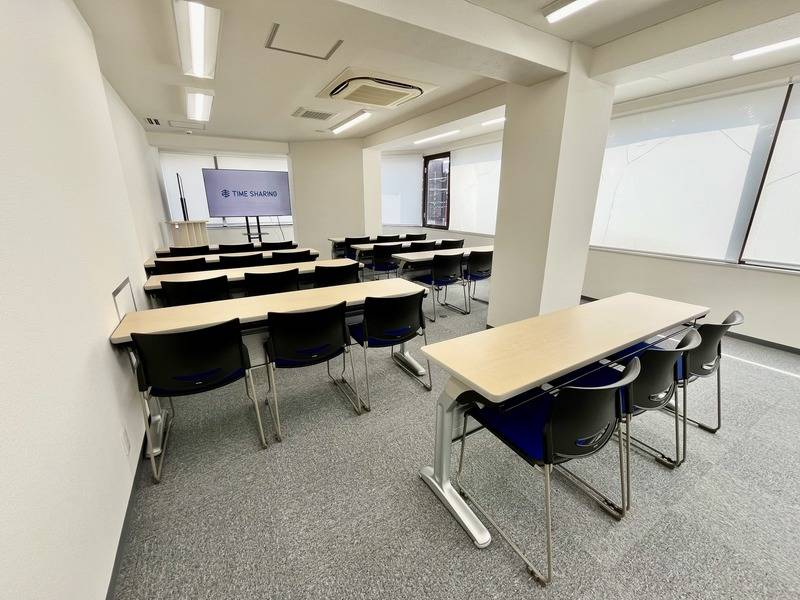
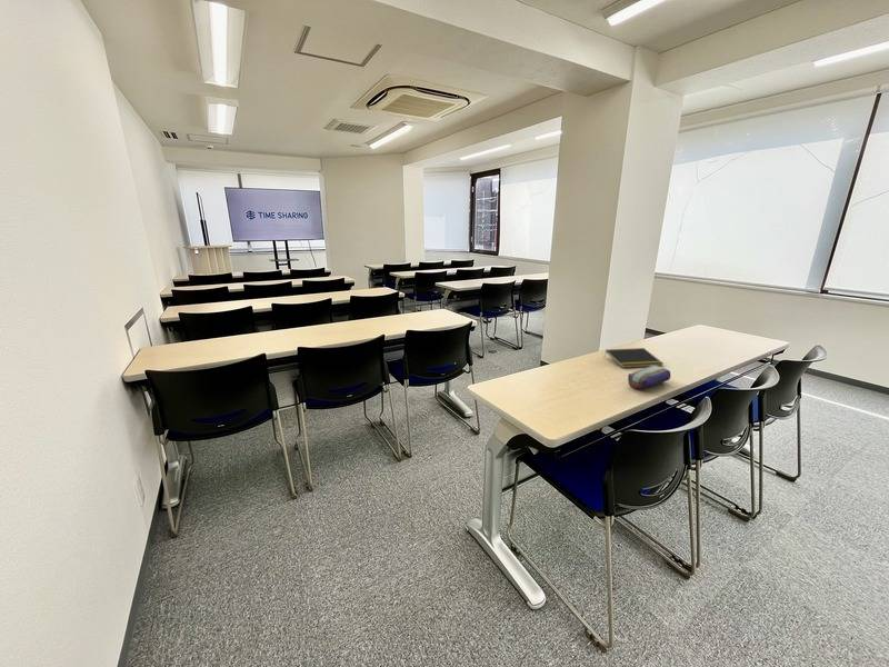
+ notepad [602,347,663,369]
+ pencil case [627,366,671,391]
